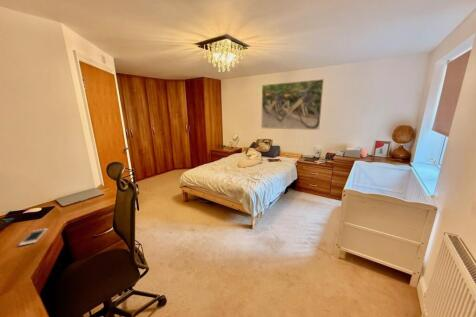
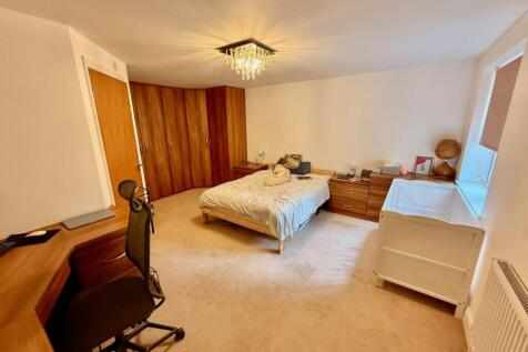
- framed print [260,78,325,131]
- cell phone [18,227,49,247]
